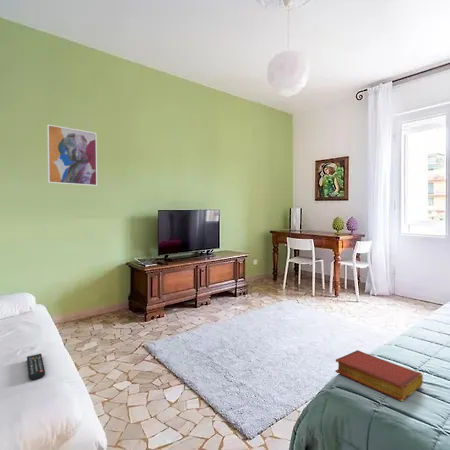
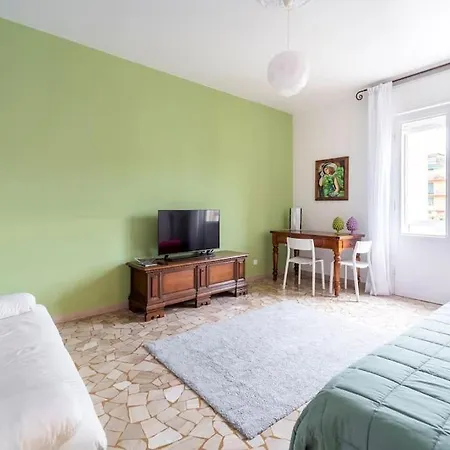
- wall art [46,124,98,187]
- remote control [26,353,46,381]
- book [334,349,424,402]
